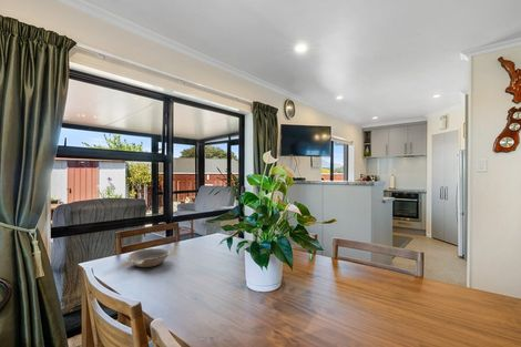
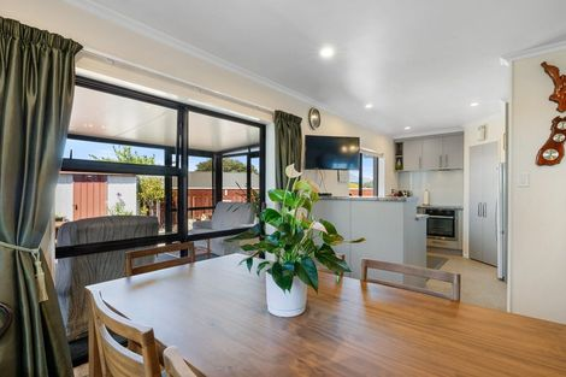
- bowl [125,247,172,268]
